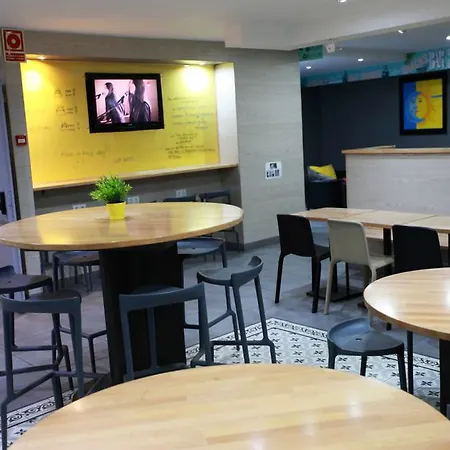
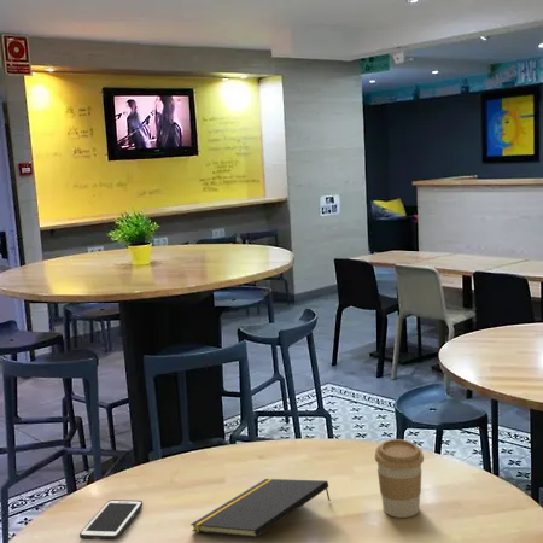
+ cell phone [78,498,144,542]
+ notepad [189,478,332,539]
+ coffee cup [374,438,425,519]
